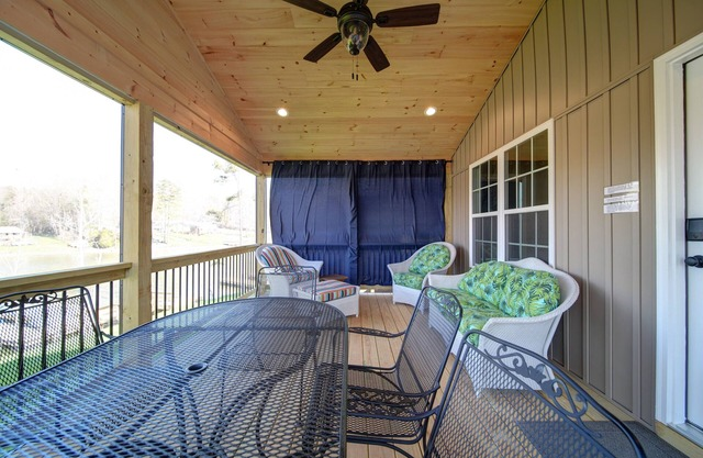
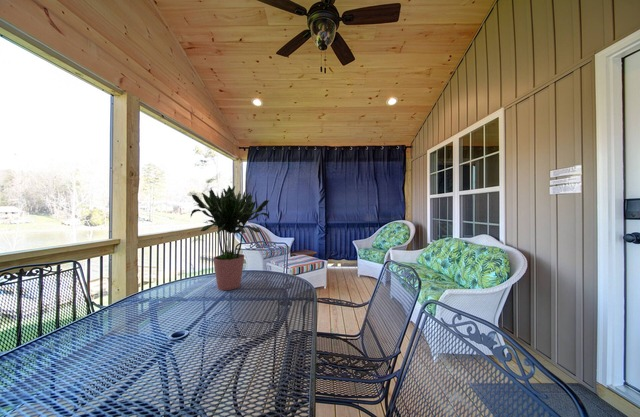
+ potted plant [190,185,270,291]
